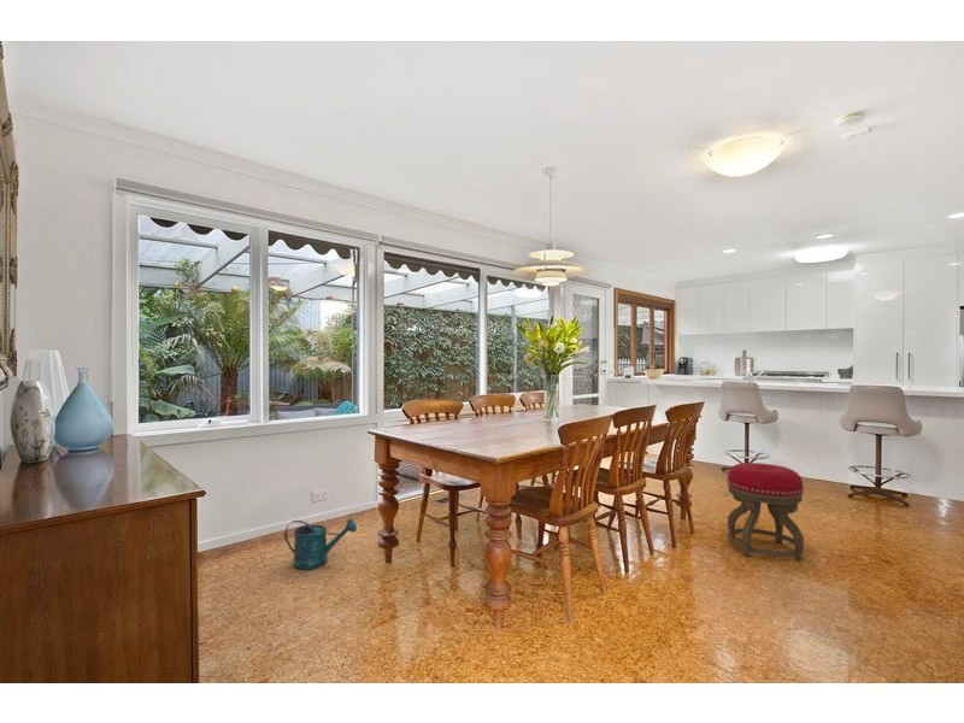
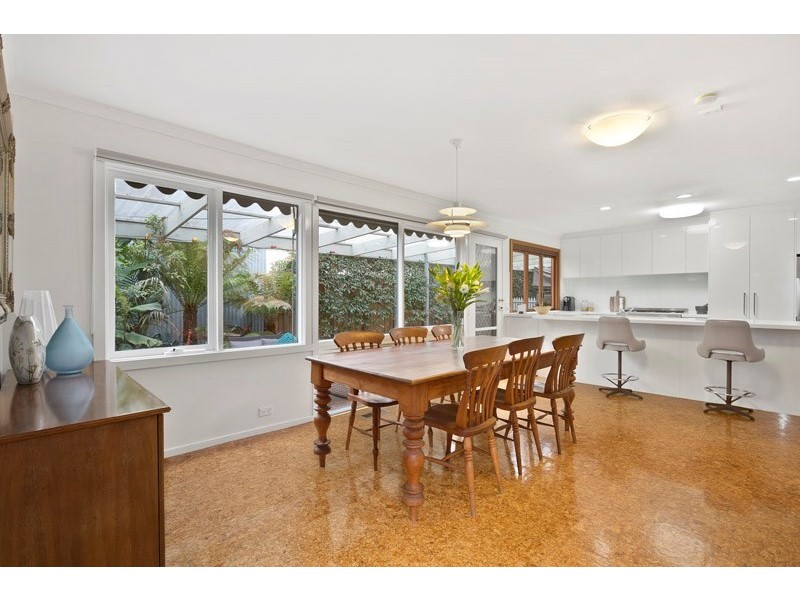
- stool [727,462,805,562]
- watering can [283,518,358,571]
